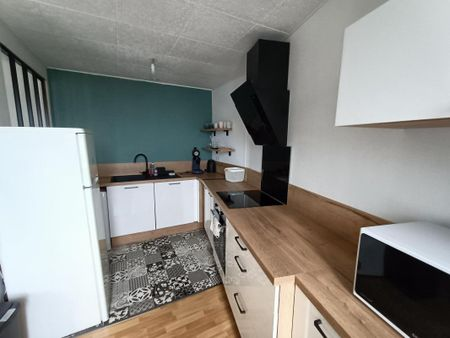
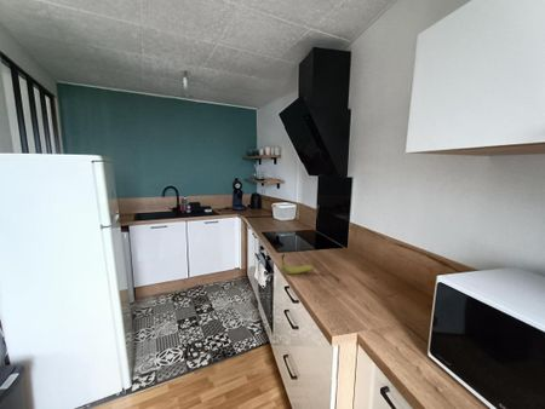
+ banana [280,253,315,275]
